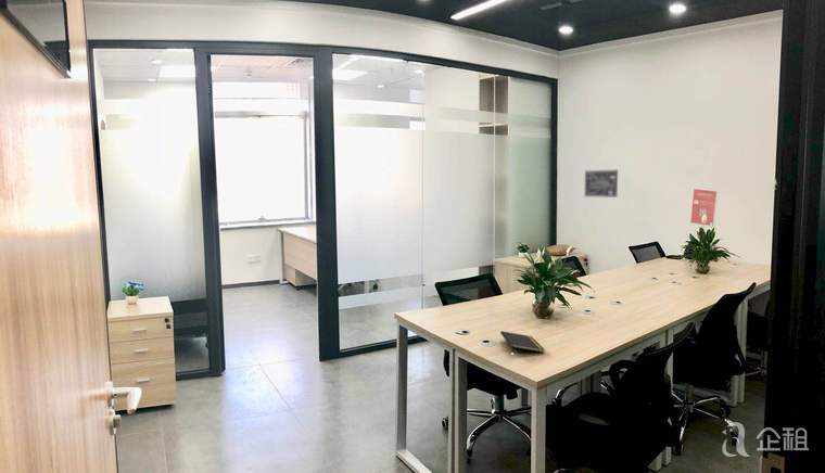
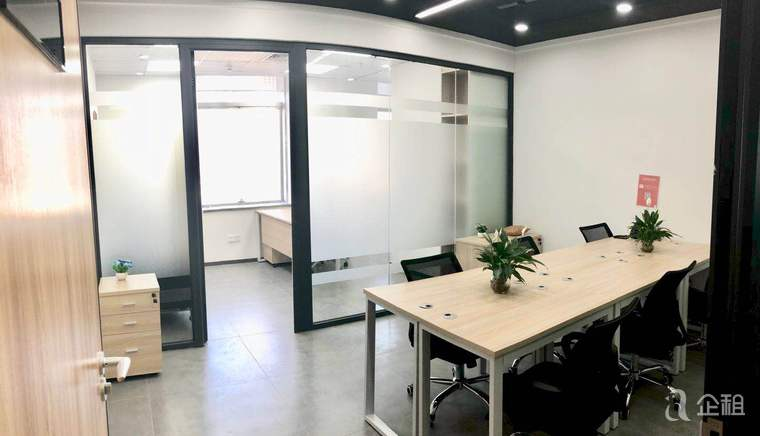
- wall art [584,169,619,199]
- notepad [499,330,545,354]
